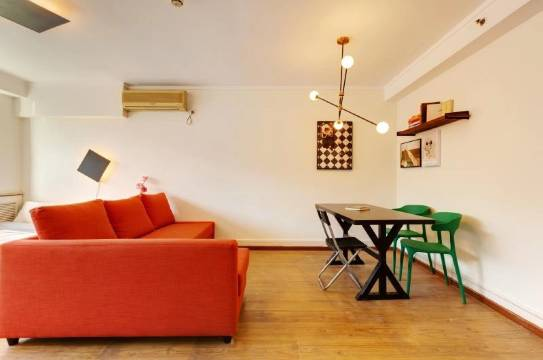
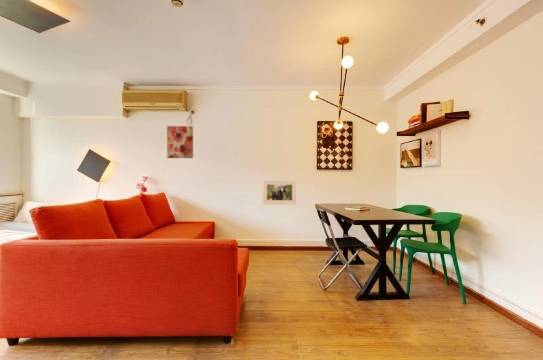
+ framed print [262,180,297,205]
+ wall art [166,125,194,159]
